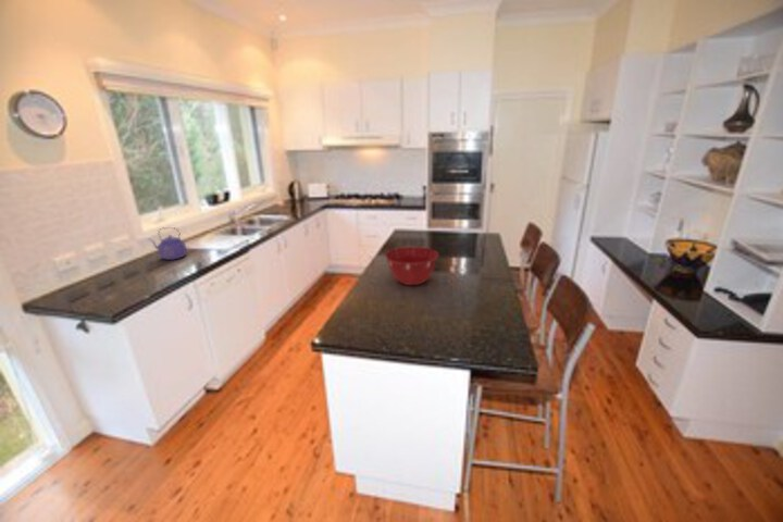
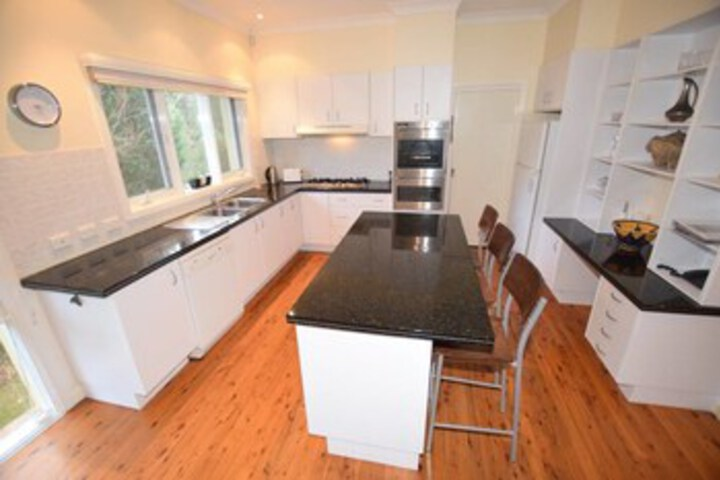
- mixing bowl [384,246,439,286]
- kettle [148,226,188,261]
